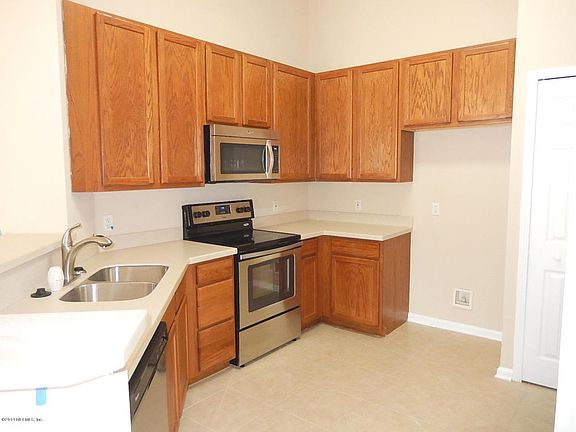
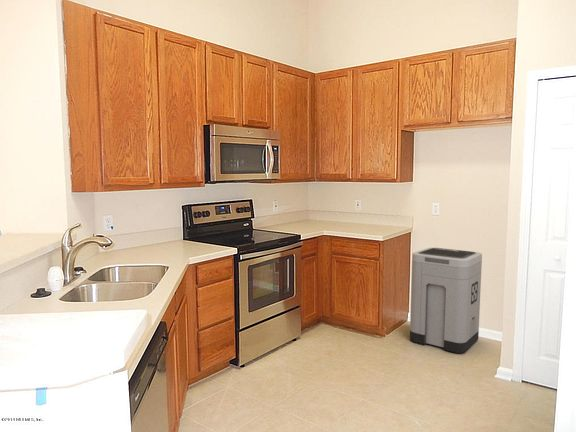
+ trash can [409,247,483,354]
